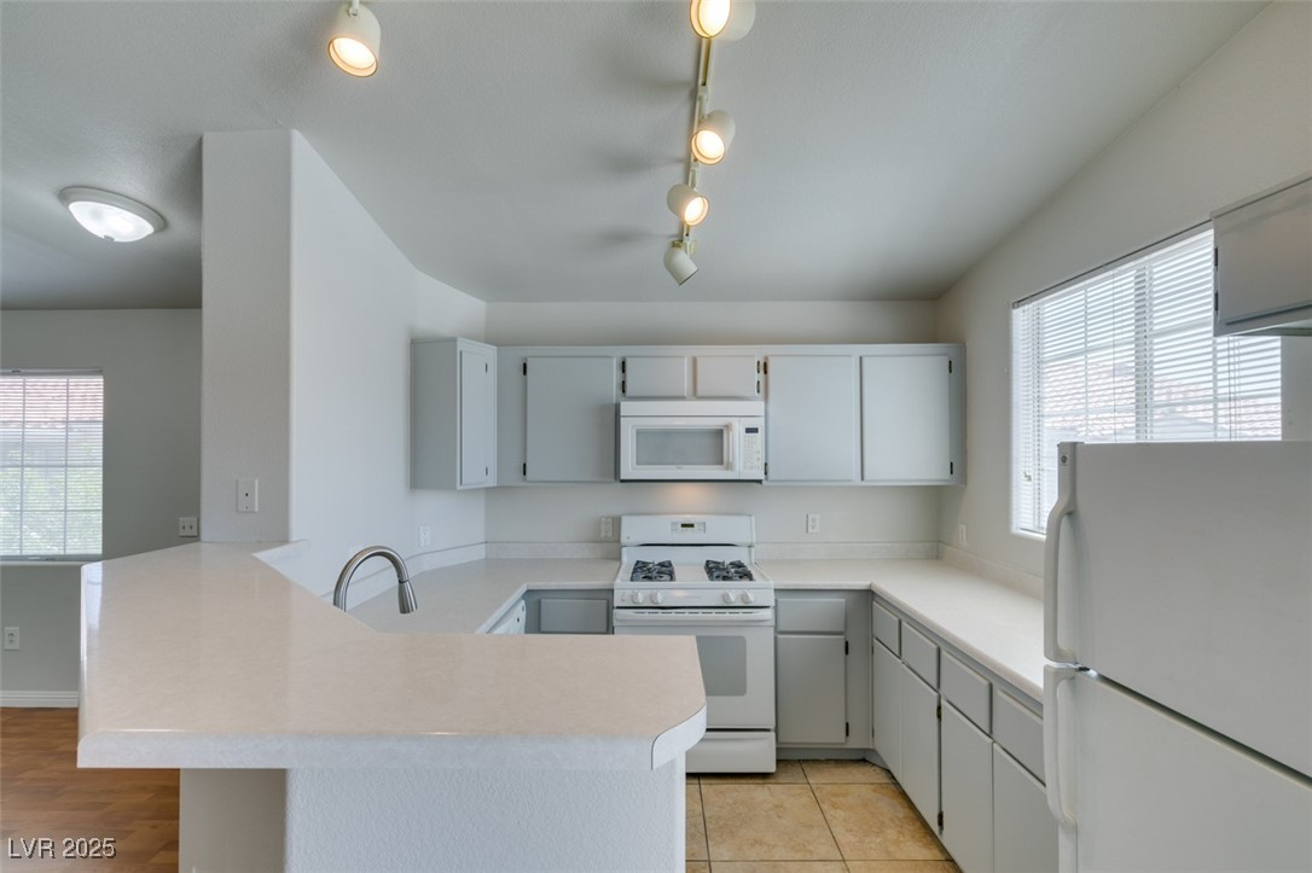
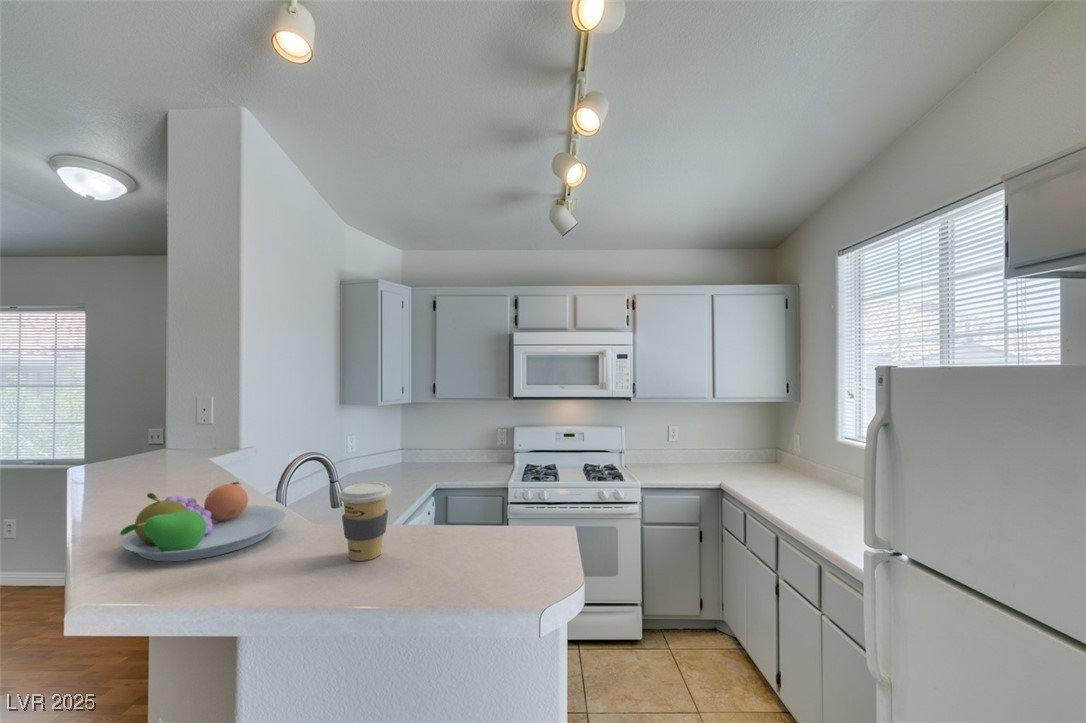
+ coffee cup [338,482,393,562]
+ fruit bowl [119,481,287,562]
